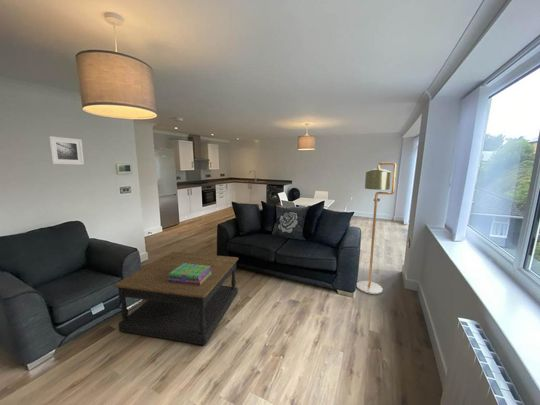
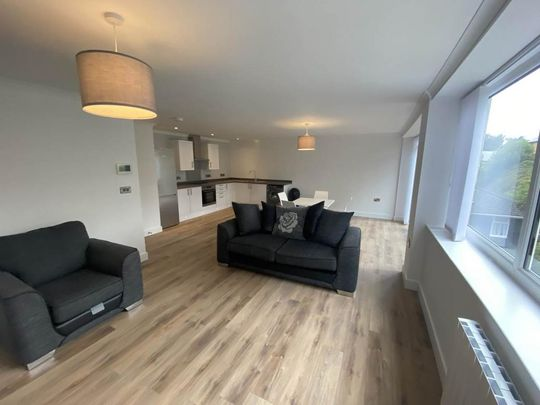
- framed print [48,135,85,166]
- floor lamp [356,162,398,295]
- coffee table [113,251,239,346]
- stack of books [168,263,212,285]
